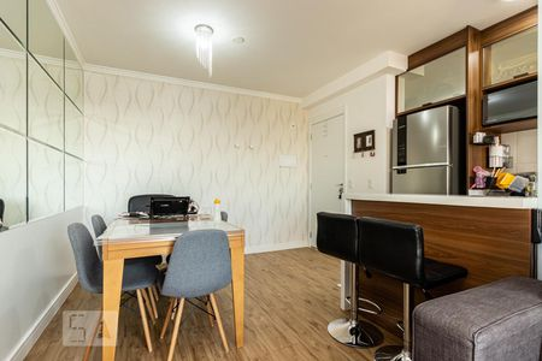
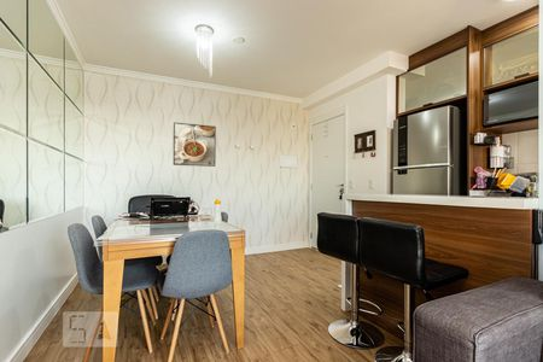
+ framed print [173,122,217,168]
